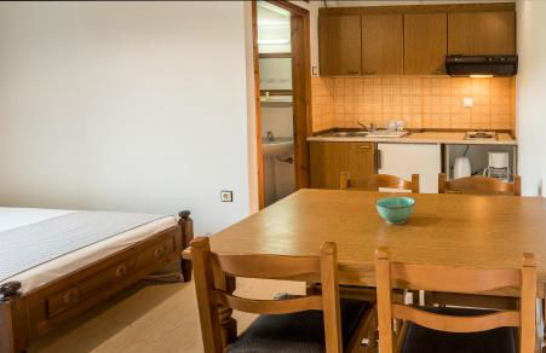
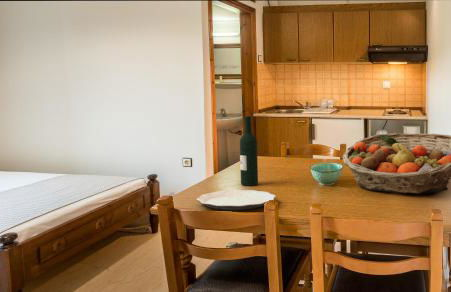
+ plate [196,189,277,211]
+ wine bottle [239,115,259,186]
+ fruit basket [341,132,451,195]
